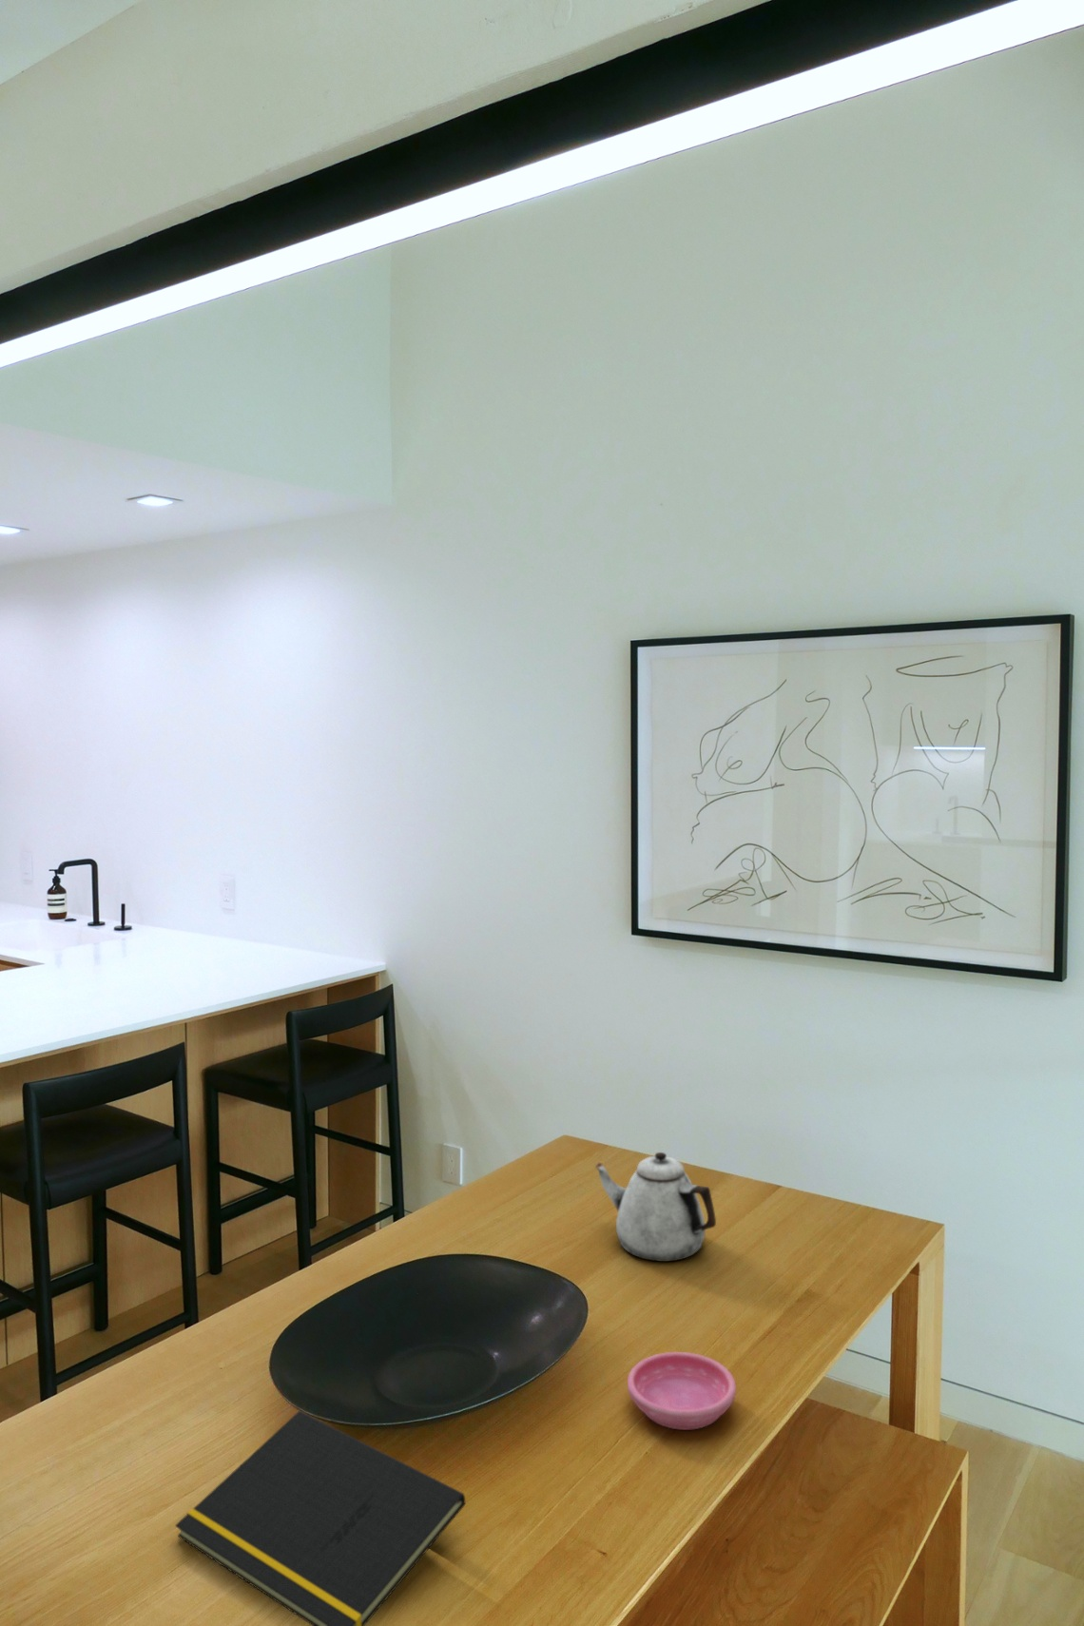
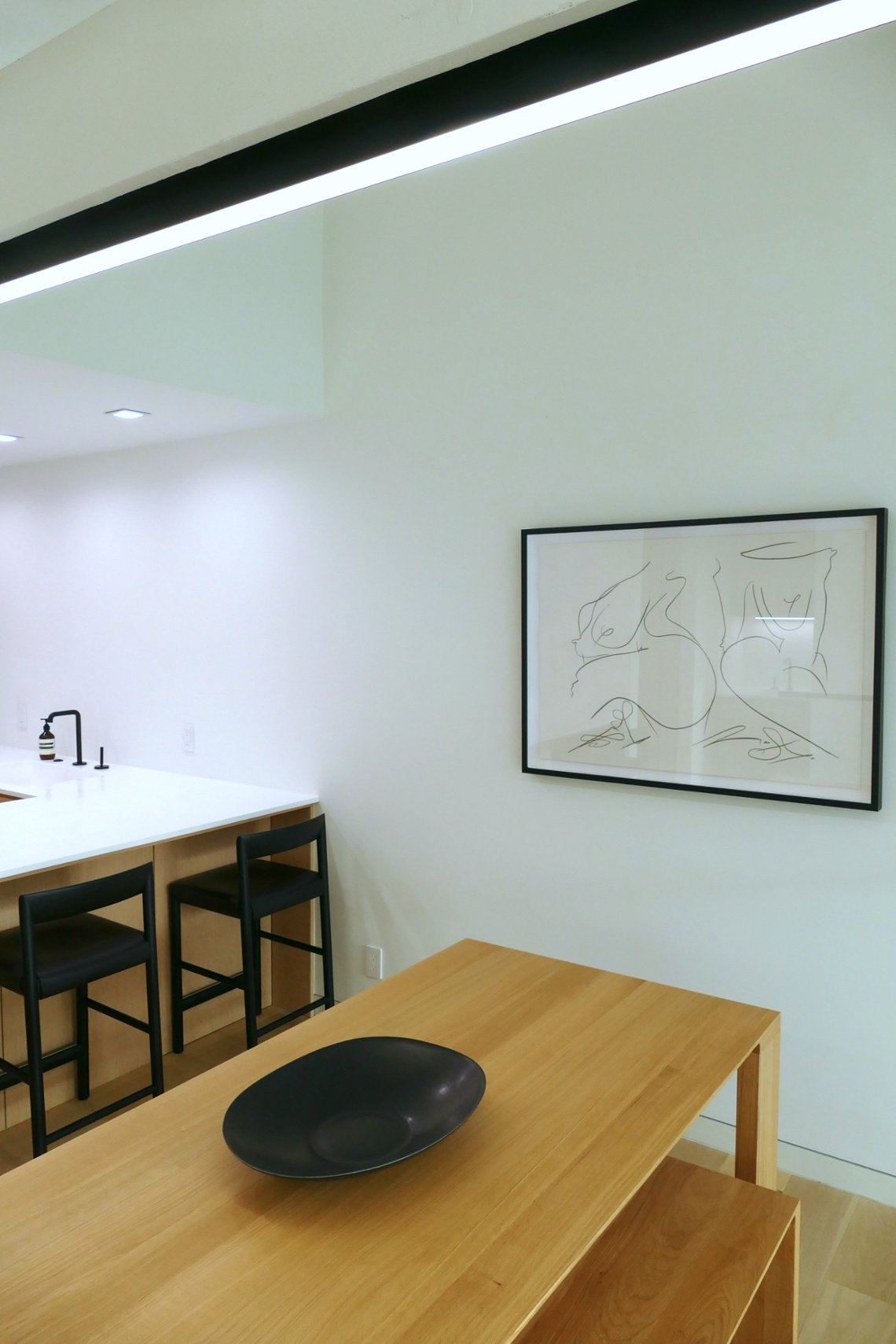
- notepad [174,1411,466,1626]
- teapot [594,1152,717,1263]
- saucer [627,1351,737,1431]
